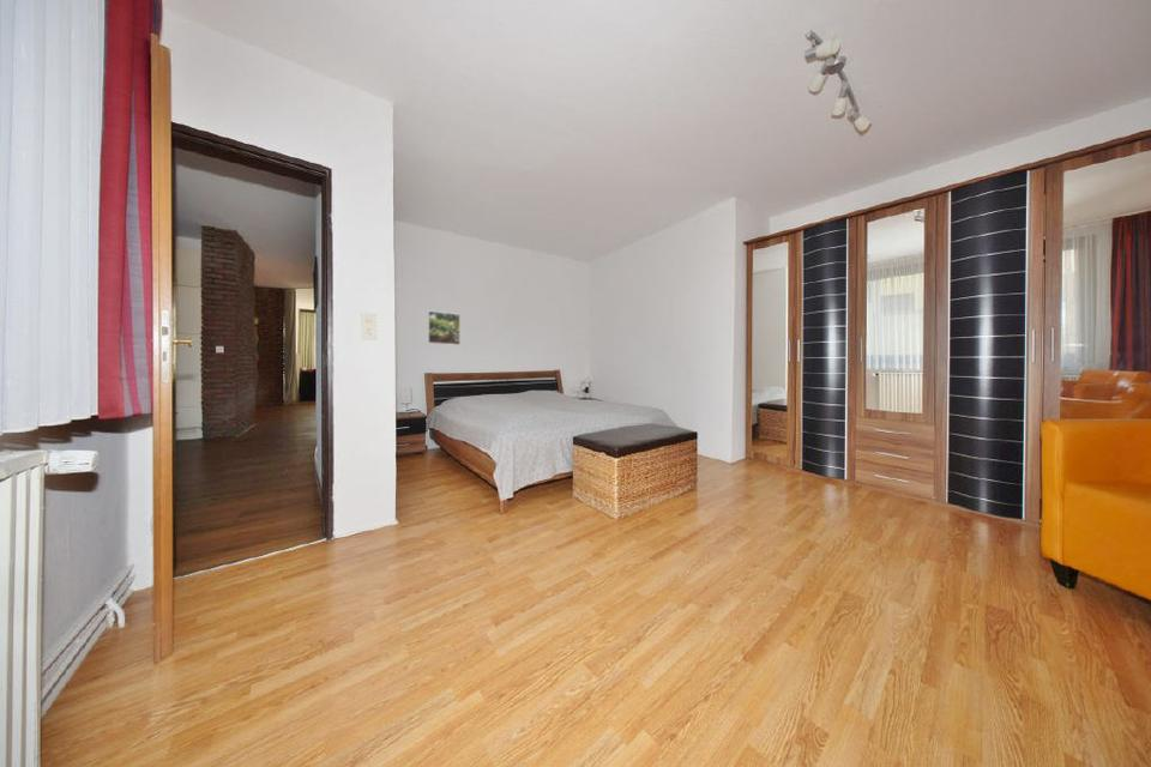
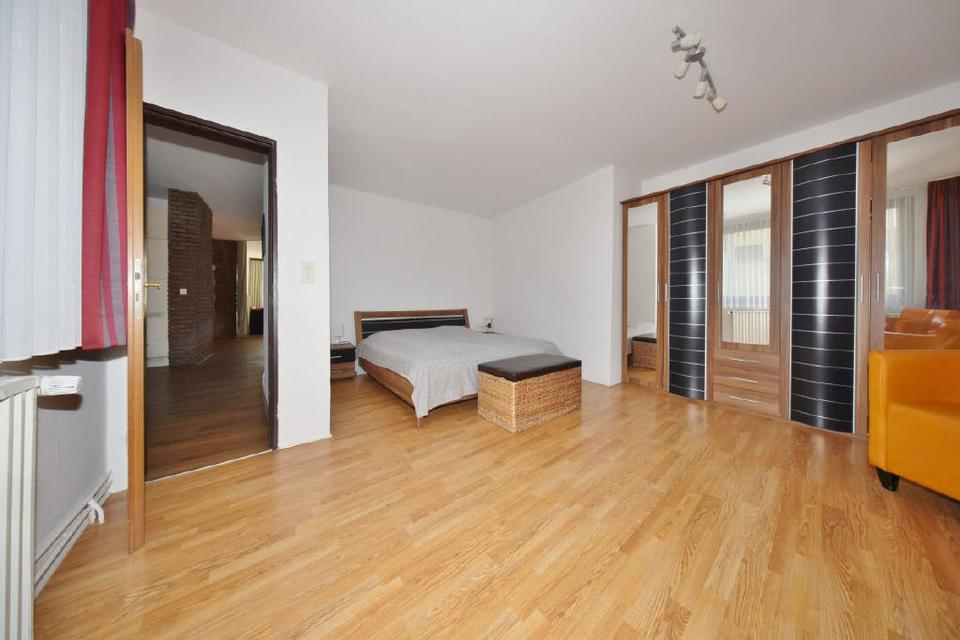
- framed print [427,310,462,346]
